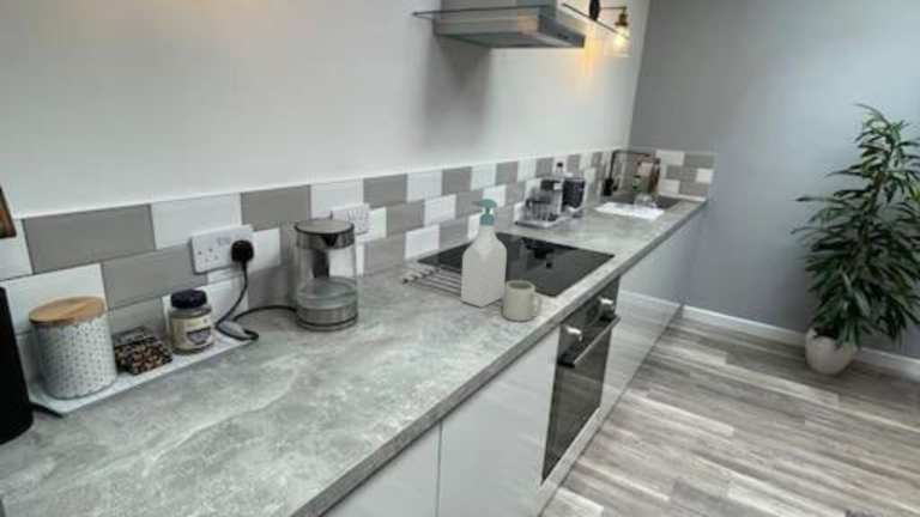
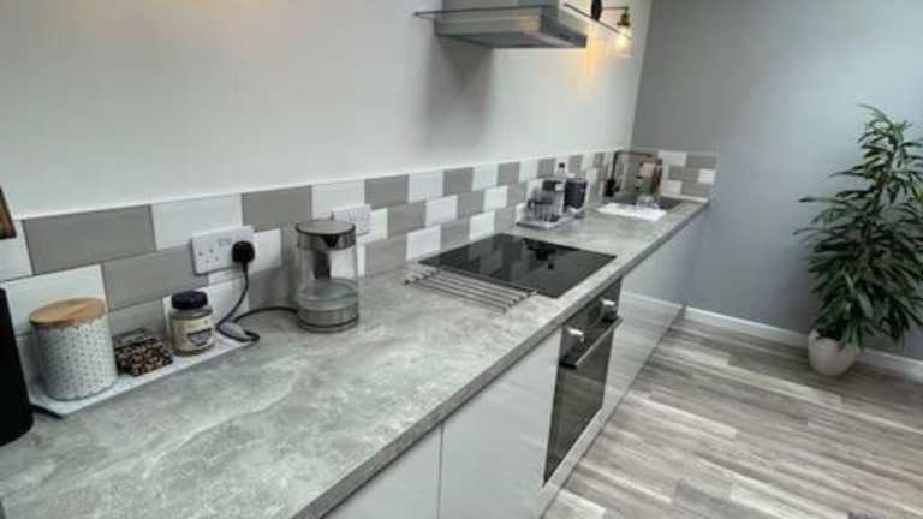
- cup [501,279,544,323]
- soap bottle [460,197,508,309]
